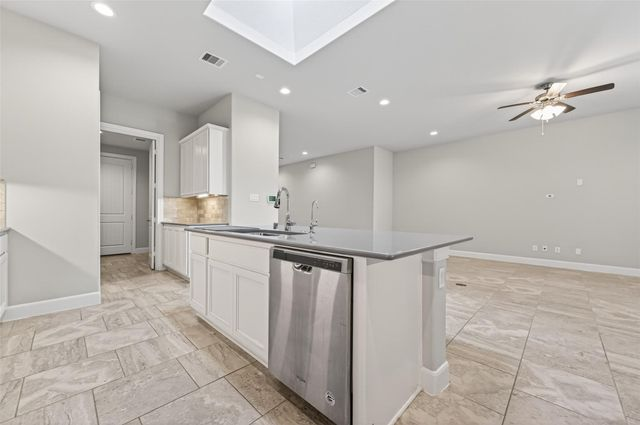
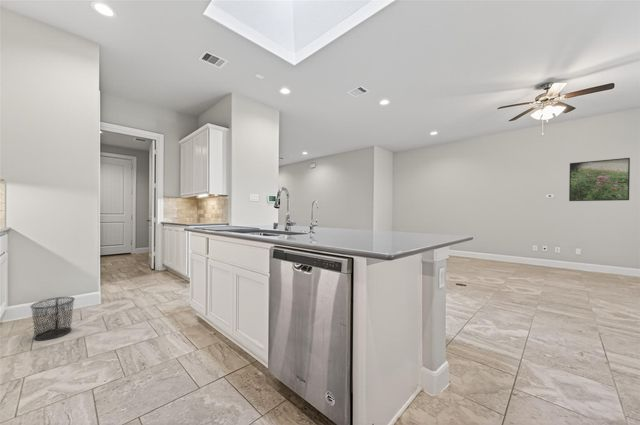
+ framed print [568,157,631,202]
+ waste bin [29,296,76,342]
